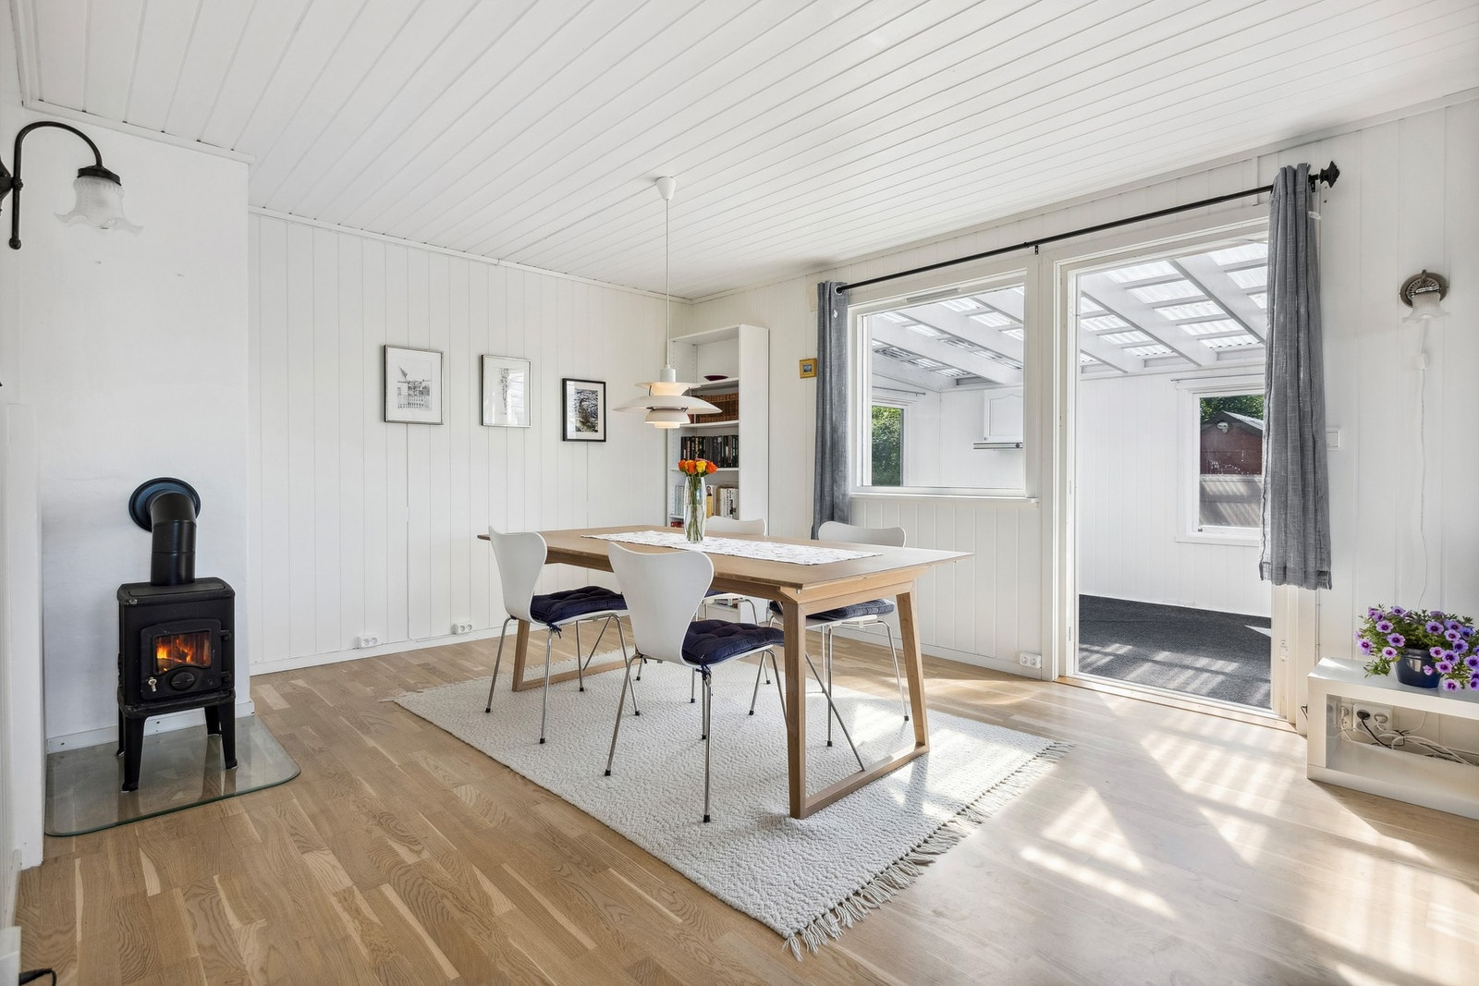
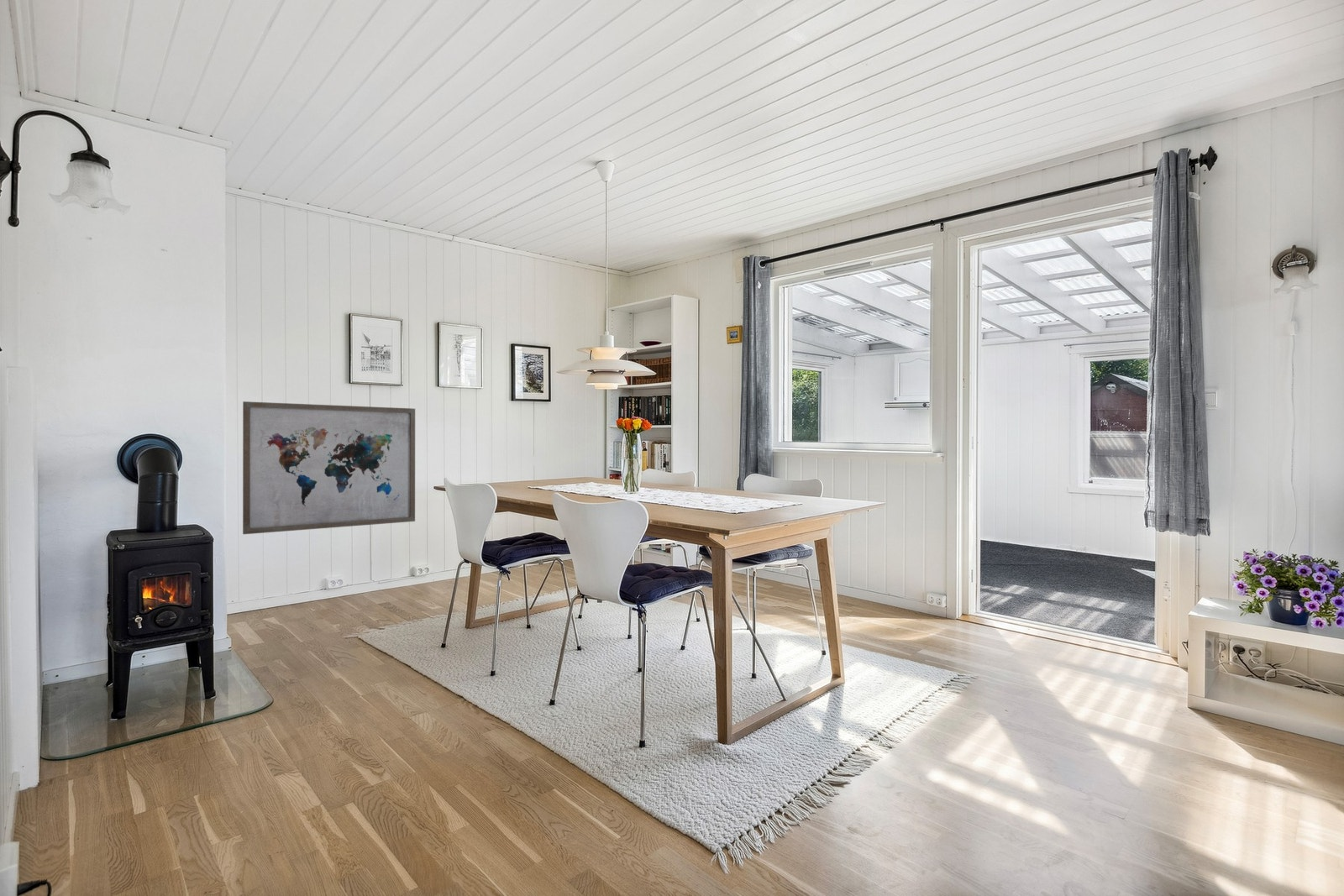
+ wall art [242,401,416,535]
